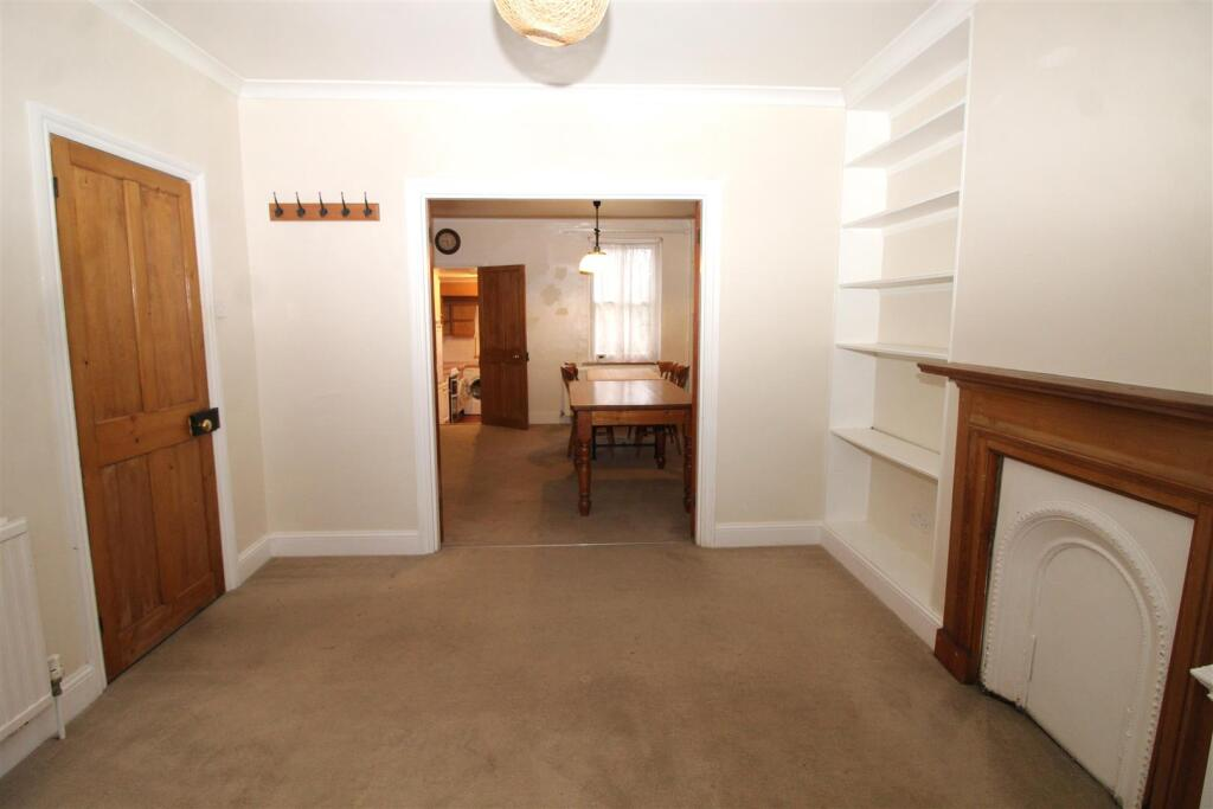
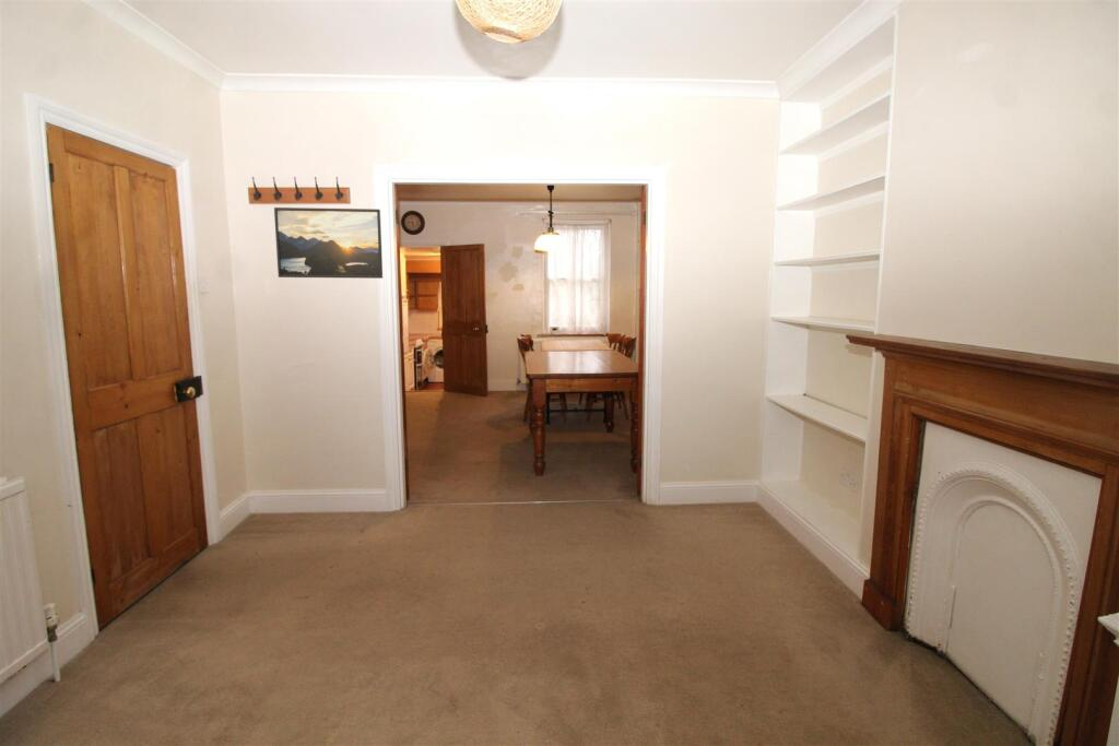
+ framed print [273,206,384,280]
